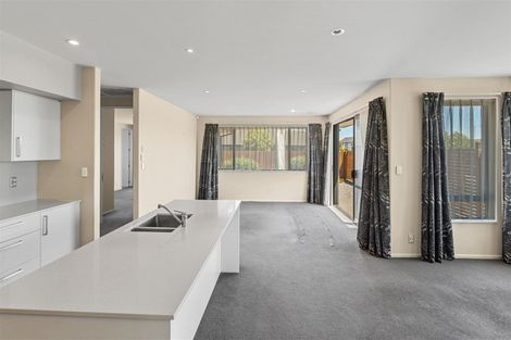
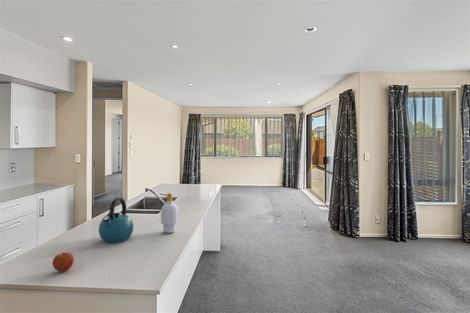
+ kettle [98,196,134,243]
+ soap bottle [160,192,179,234]
+ apple [52,252,75,273]
